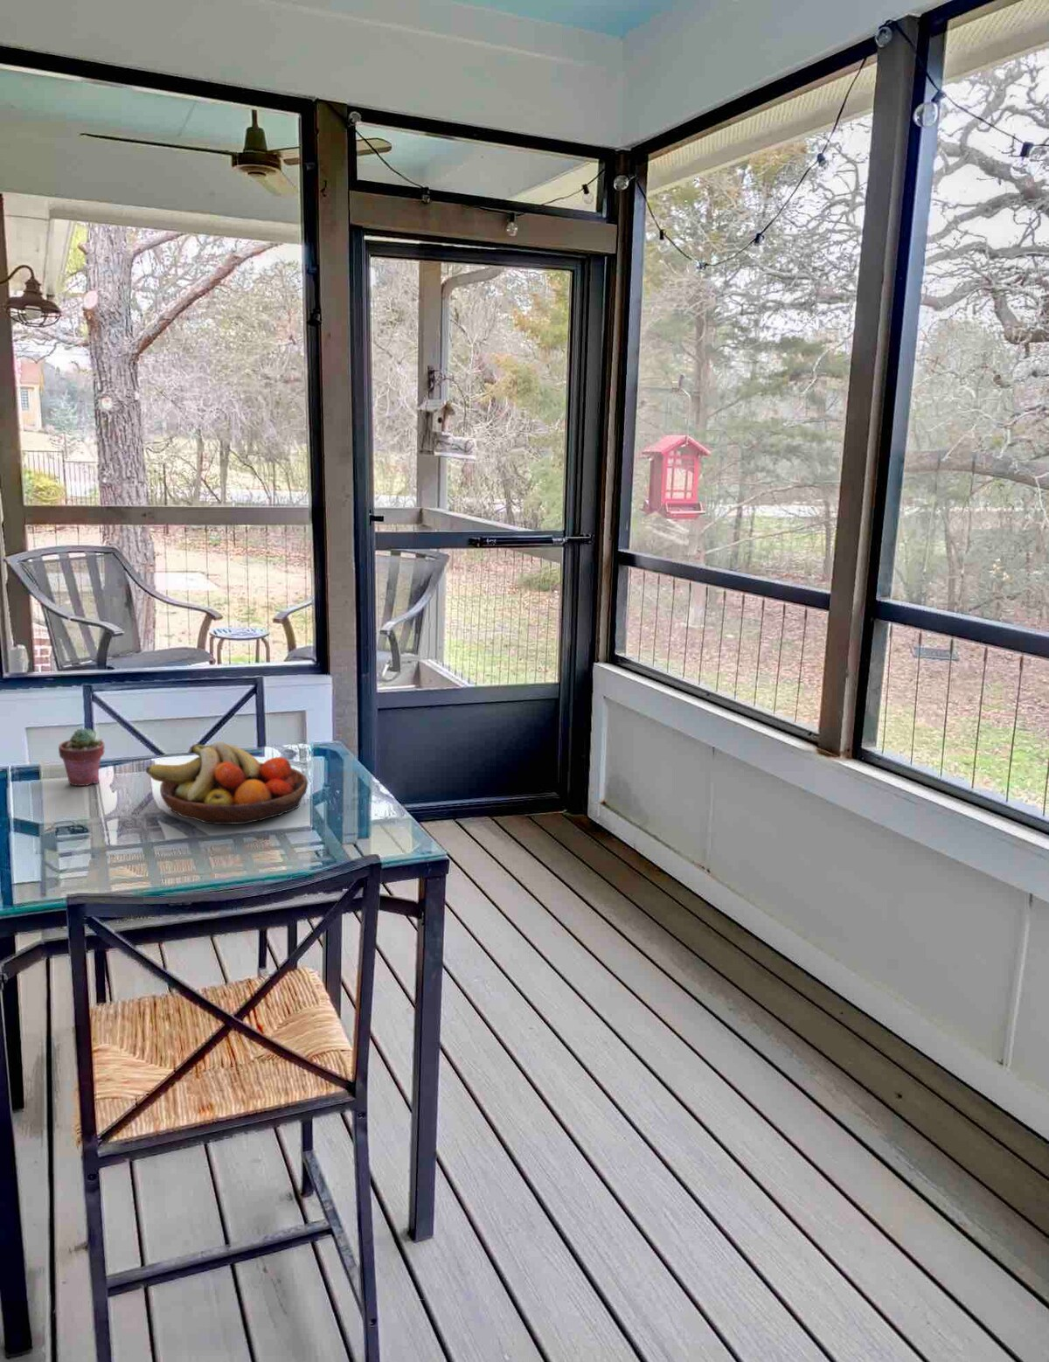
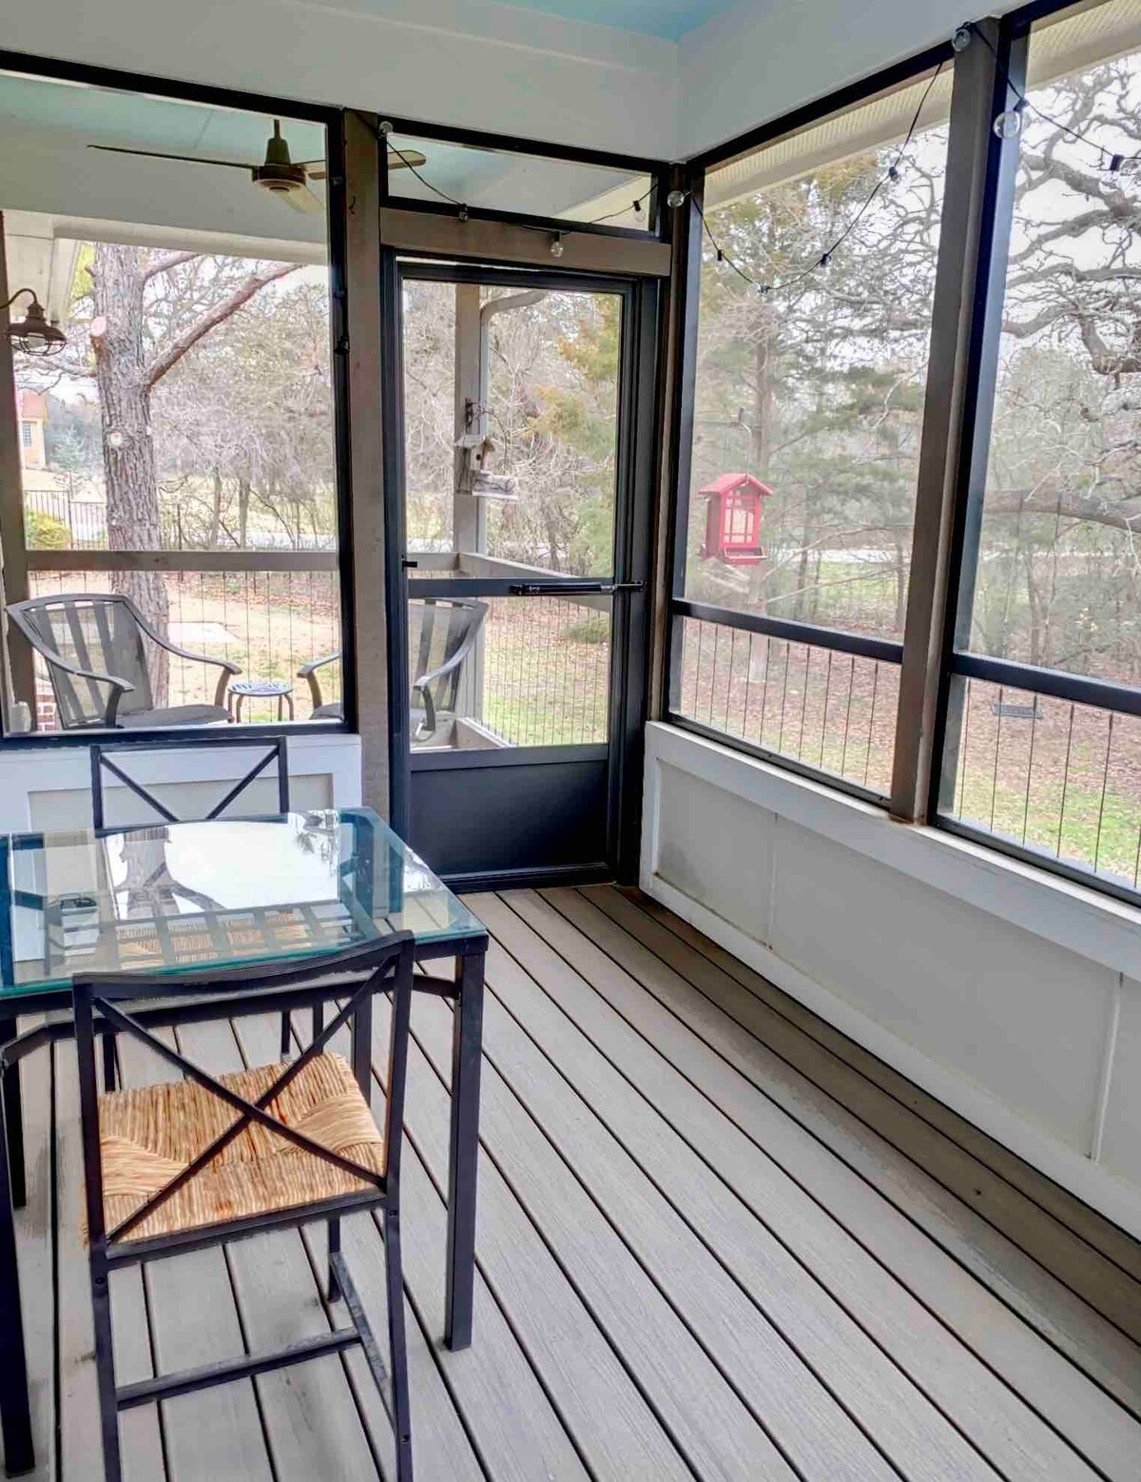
- potted succulent [57,727,106,787]
- fruit bowl [145,742,309,825]
